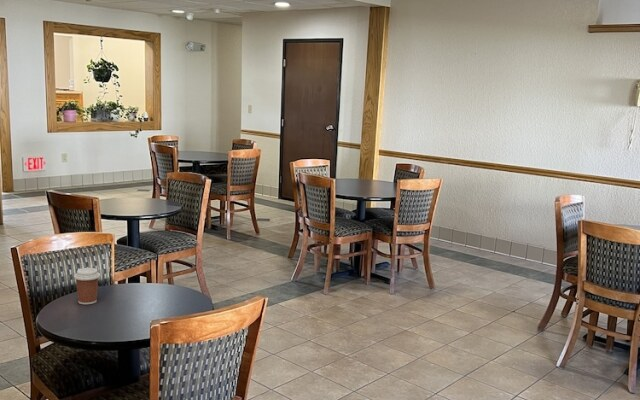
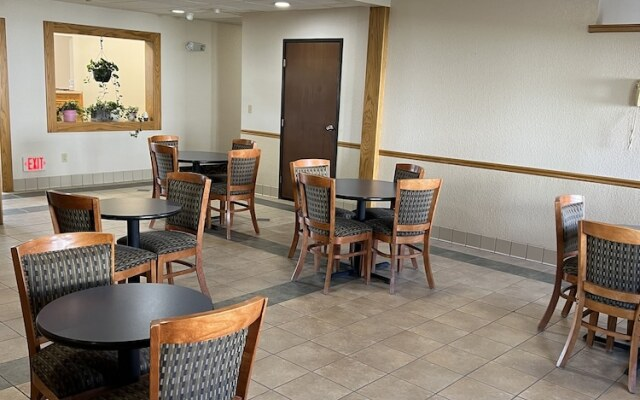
- coffee cup [73,267,101,305]
